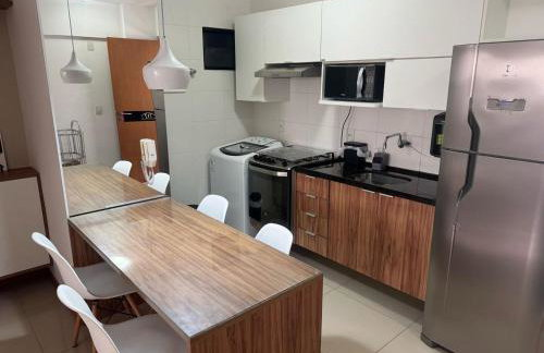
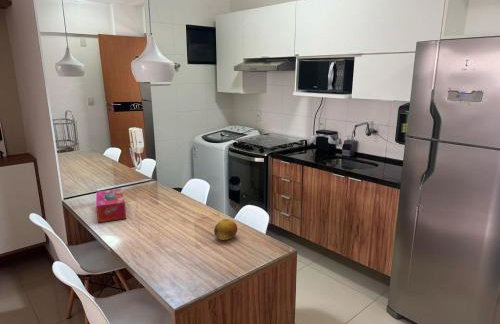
+ fruit [213,218,238,241]
+ tissue box [95,188,127,223]
